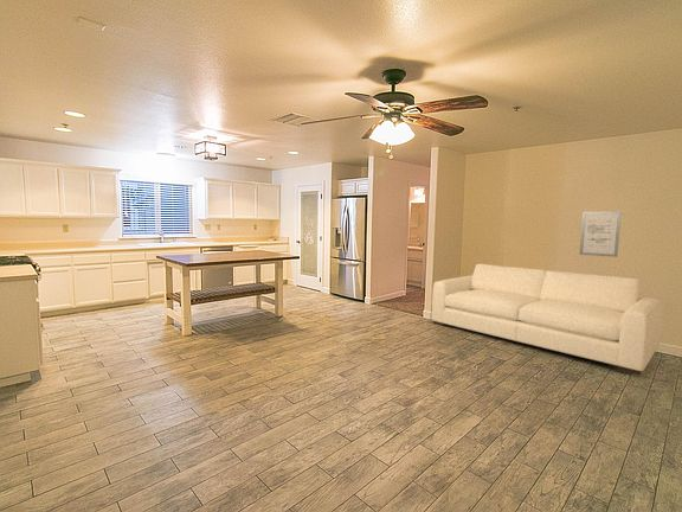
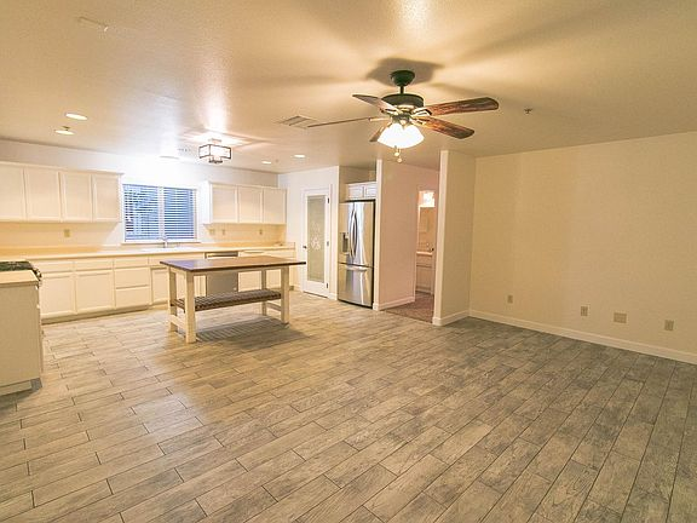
- wall art [579,211,623,258]
- sofa [431,263,663,376]
